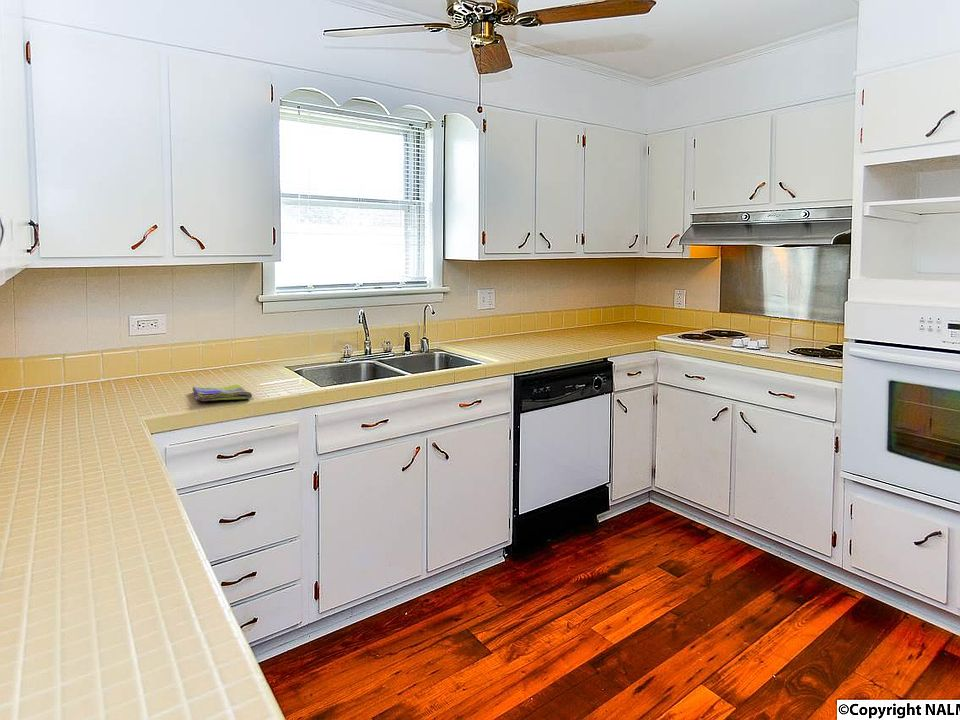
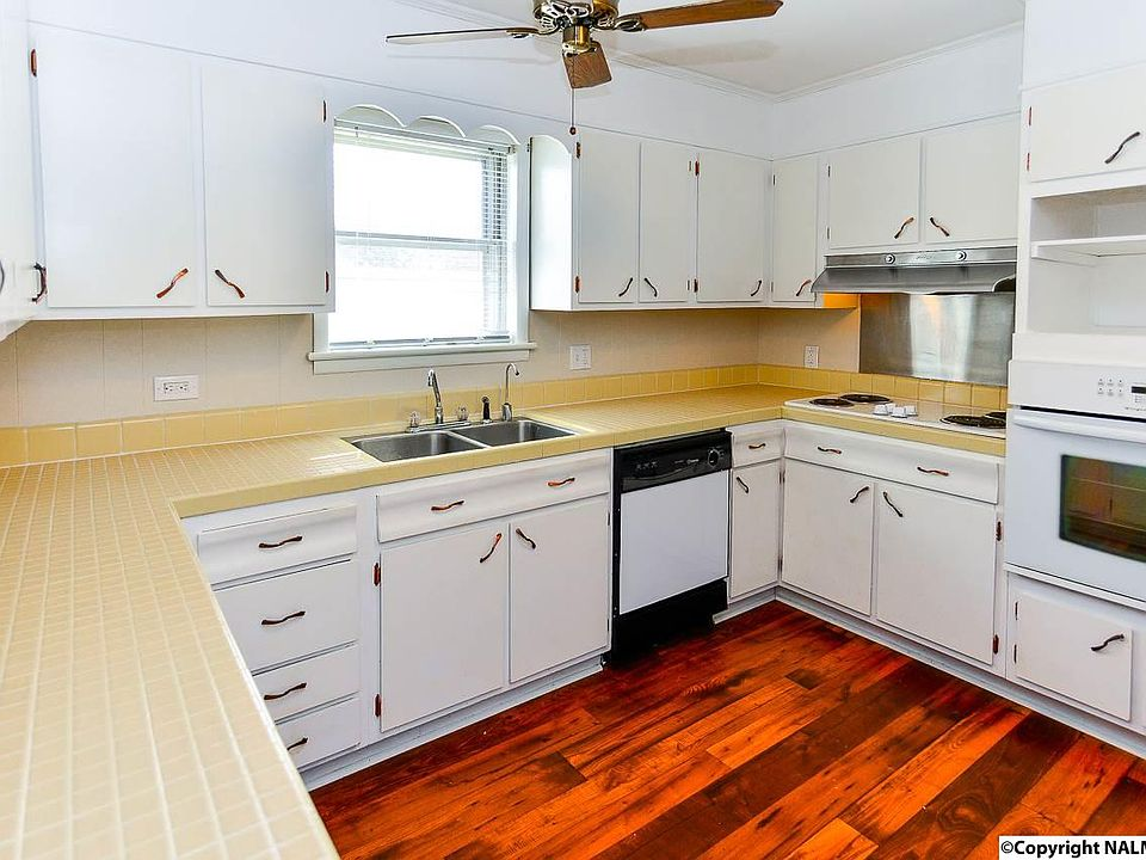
- dish towel [191,383,253,402]
